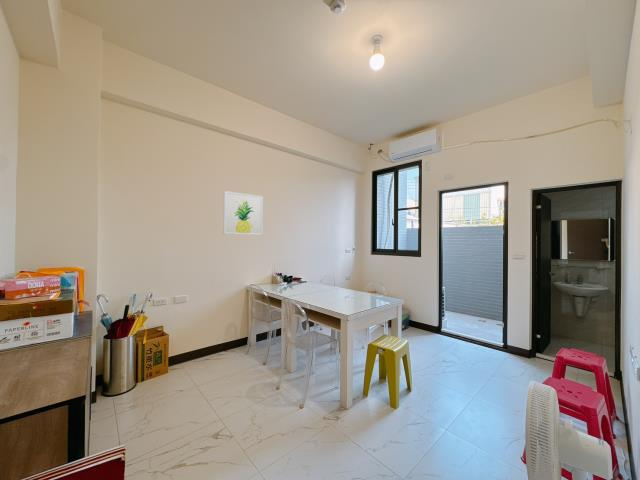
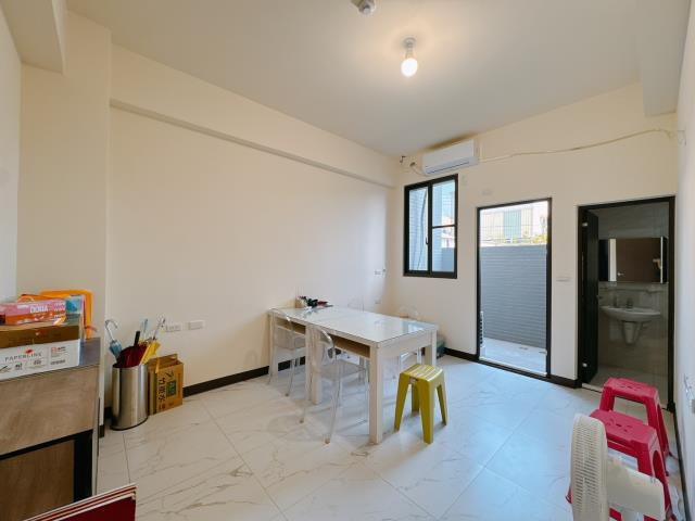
- wall art [222,190,264,236]
